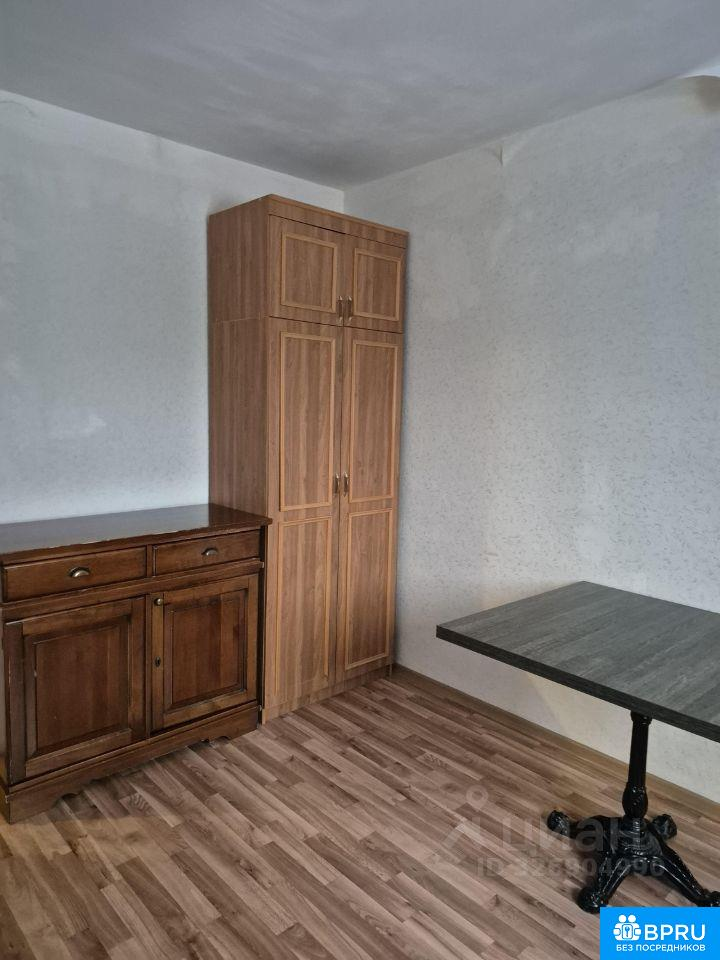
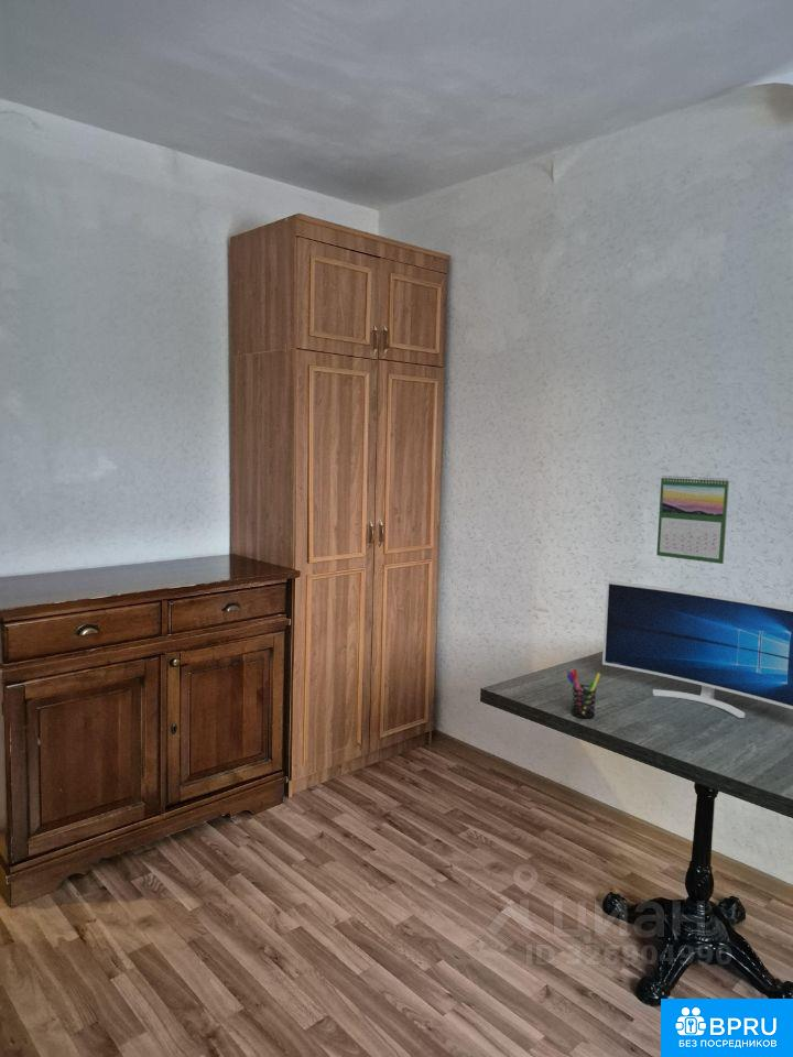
+ monitor [601,579,793,719]
+ pen holder [566,668,601,719]
+ calendar [655,475,730,565]
